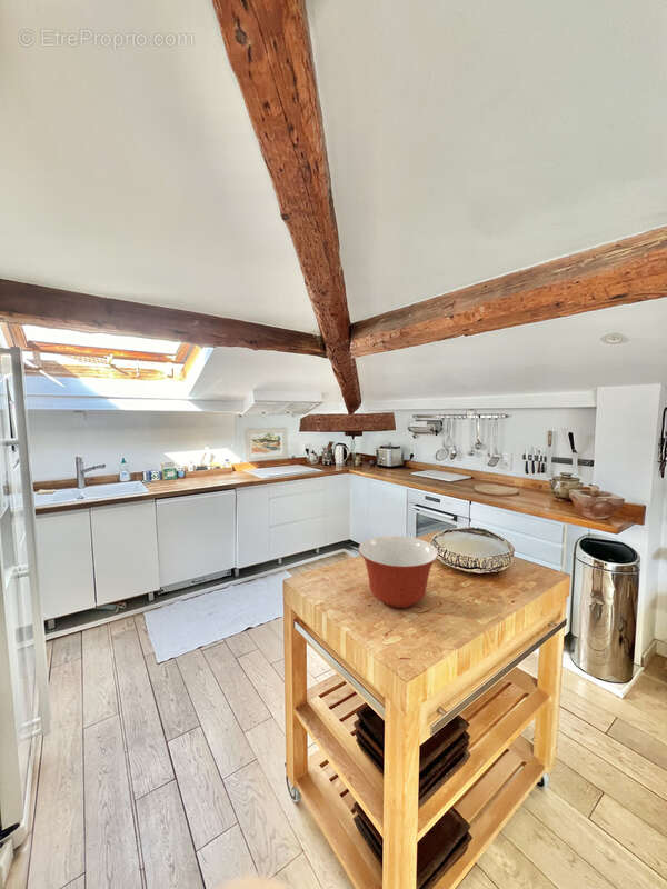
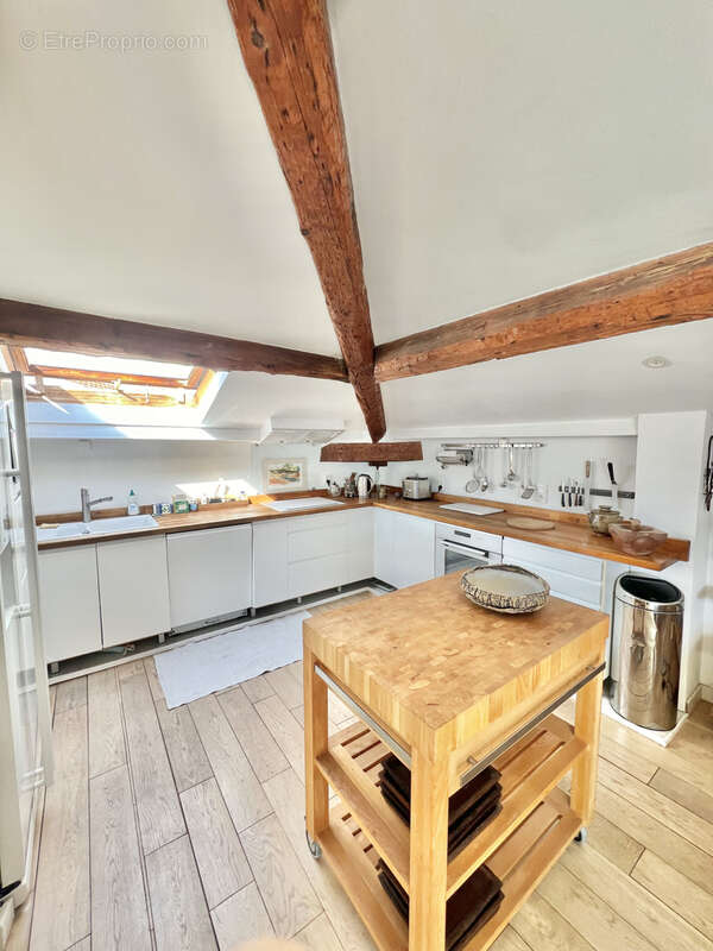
- mixing bowl [357,535,440,609]
